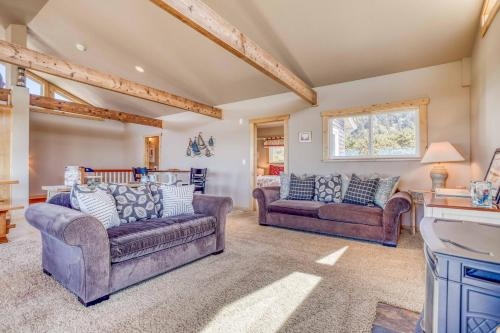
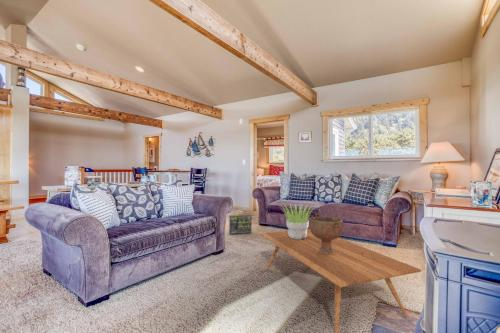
+ coffee table [259,228,422,333]
+ potted plant [279,203,315,239]
+ box [228,214,253,235]
+ decorative bowl [309,211,344,254]
